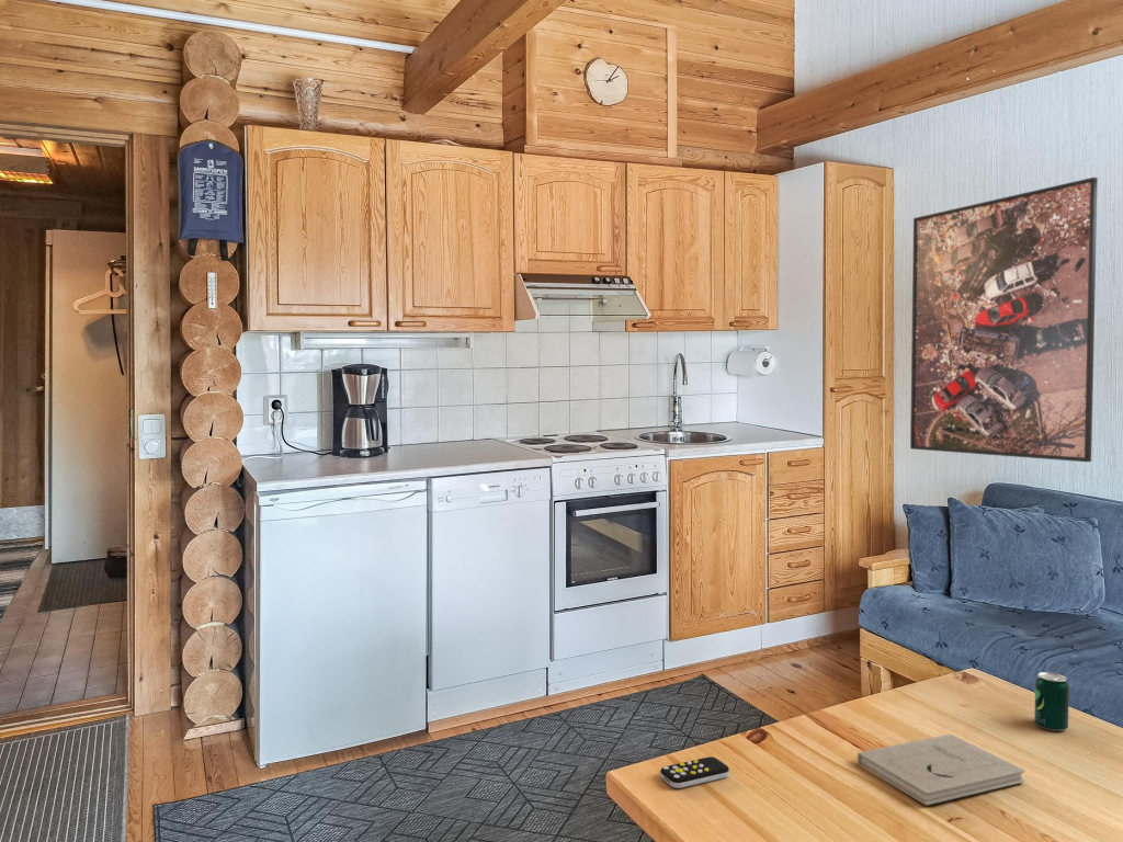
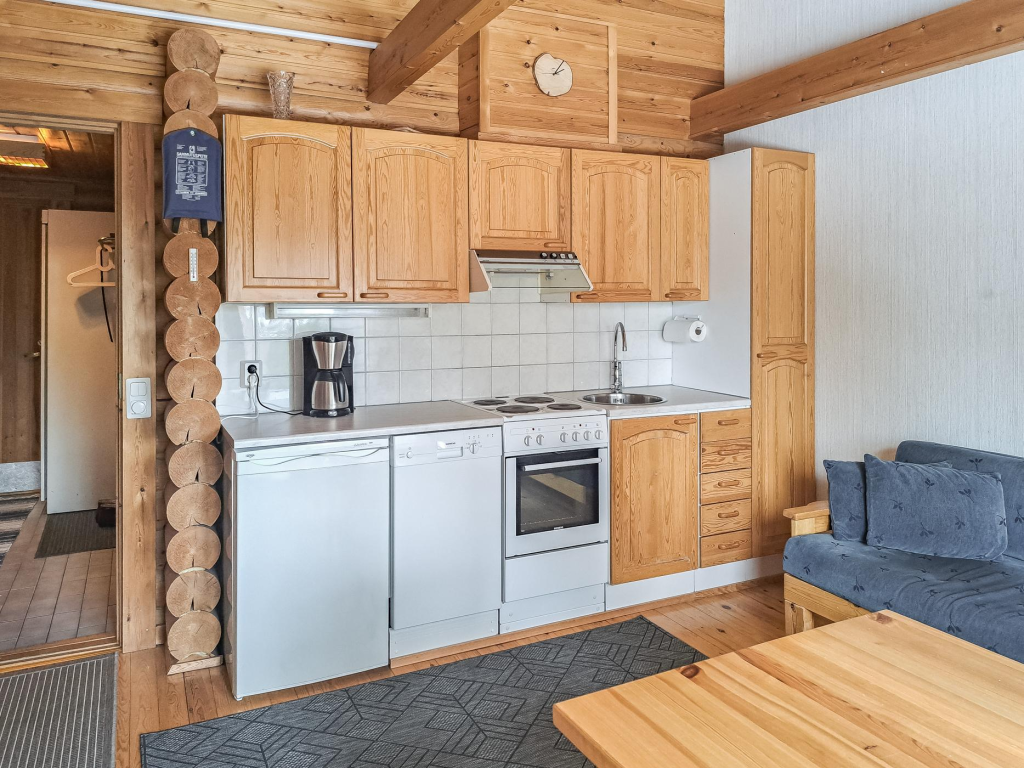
- beverage can [1033,671,1070,732]
- book [857,733,1025,807]
- remote control [659,755,730,789]
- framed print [909,177,1099,463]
